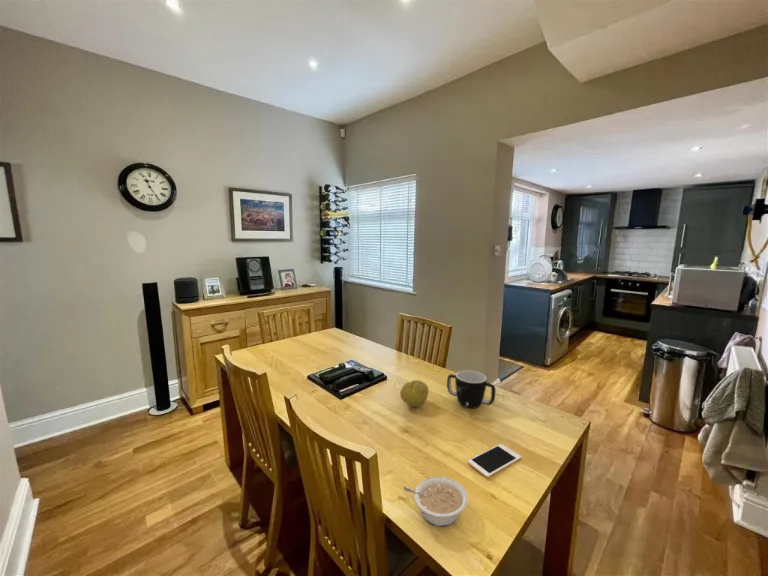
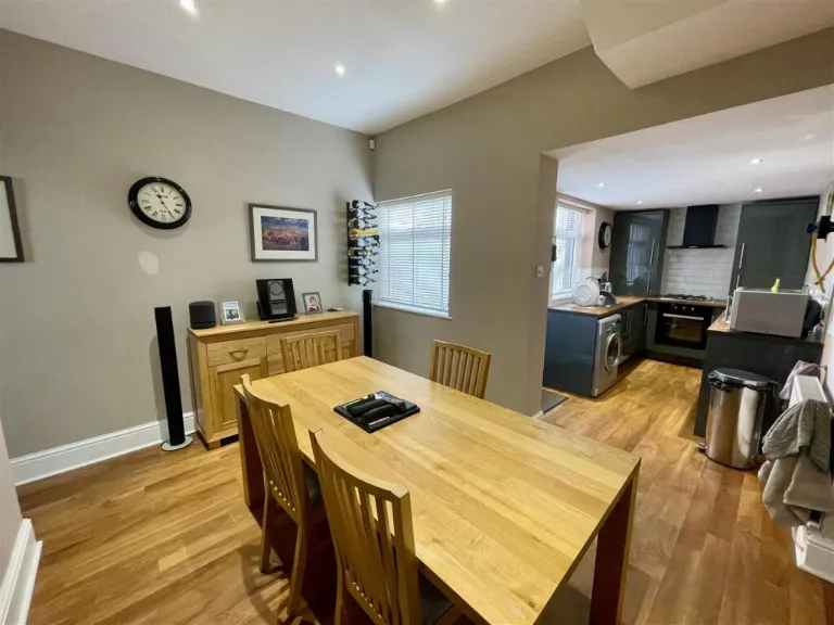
- mug [446,369,497,409]
- cell phone [467,443,522,479]
- legume [403,476,469,528]
- fruit [399,379,429,408]
